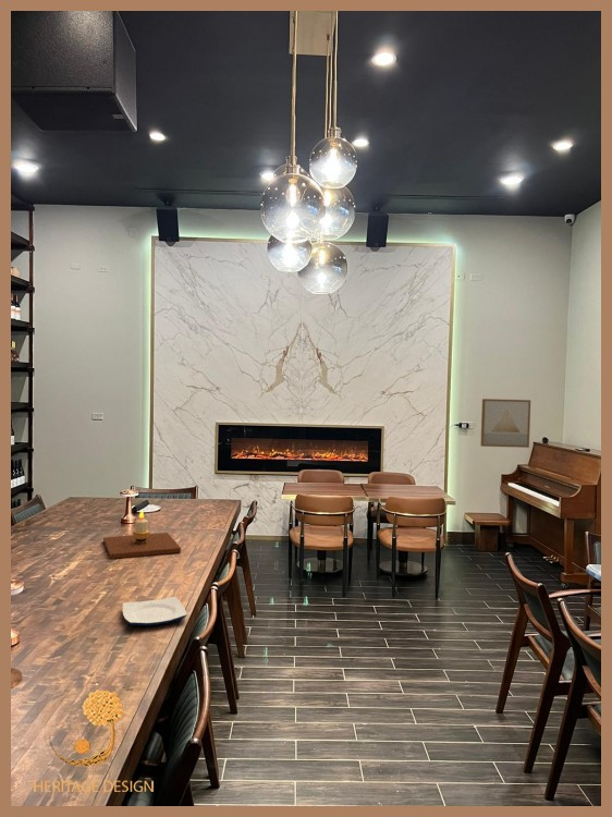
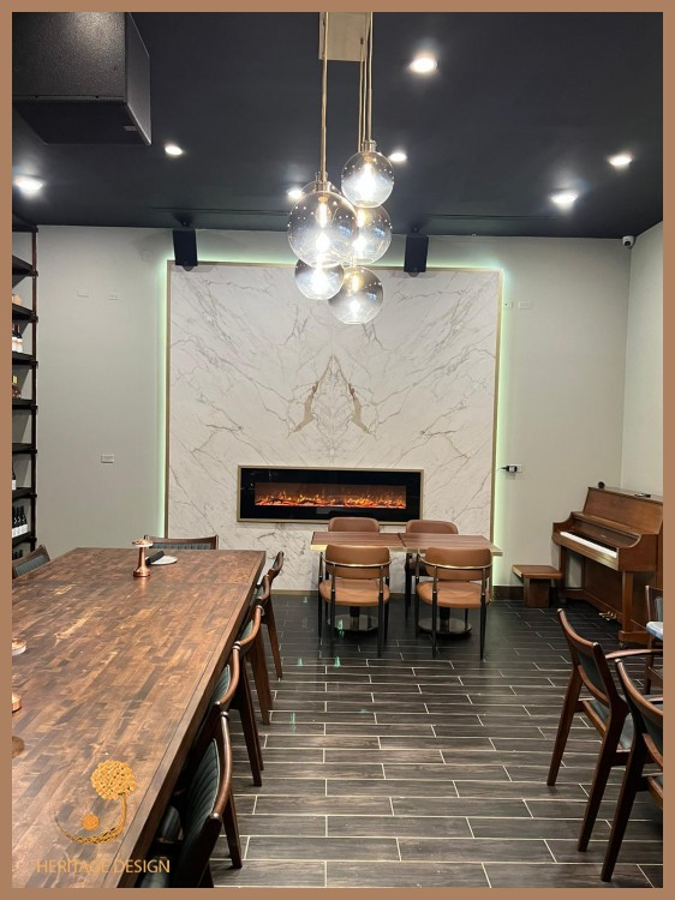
- plate [122,596,188,626]
- candle [102,510,182,560]
- wall art [479,398,531,449]
